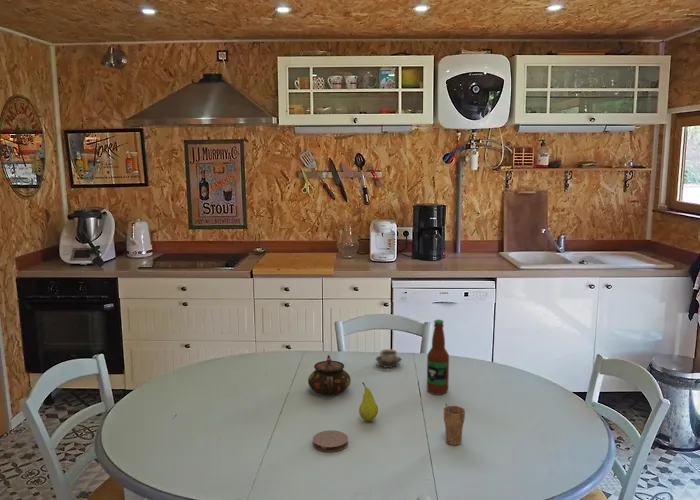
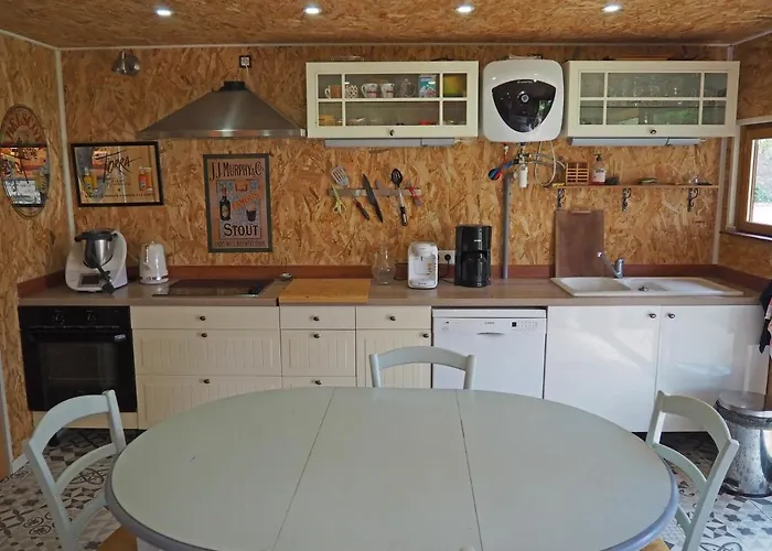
- teapot [307,354,352,396]
- coaster [312,429,349,453]
- cup [375,348,403,369]
- cup [443,402,466,446]
- fruit [358,381,379,422]
- bottle [426,319,450,396]
